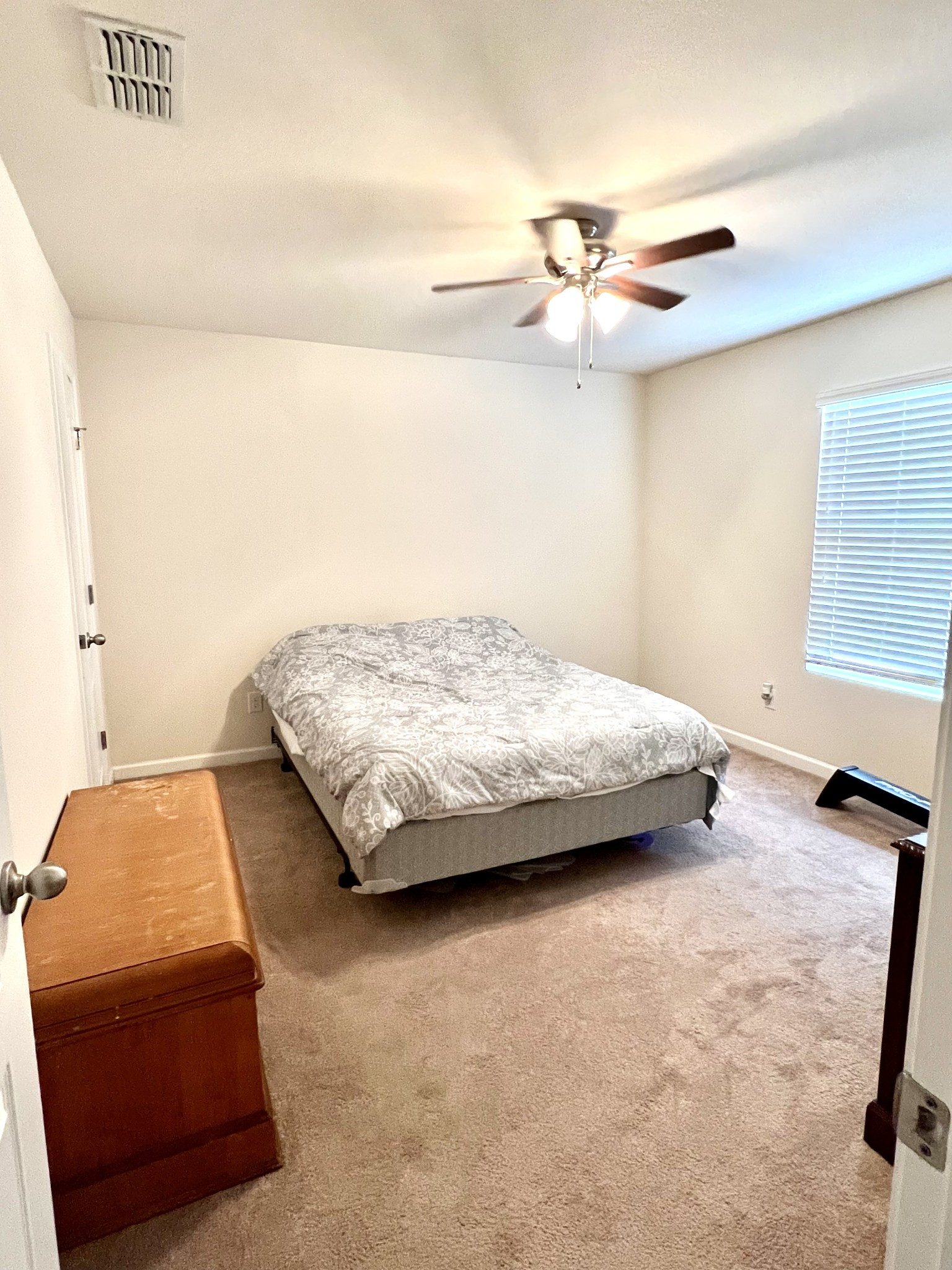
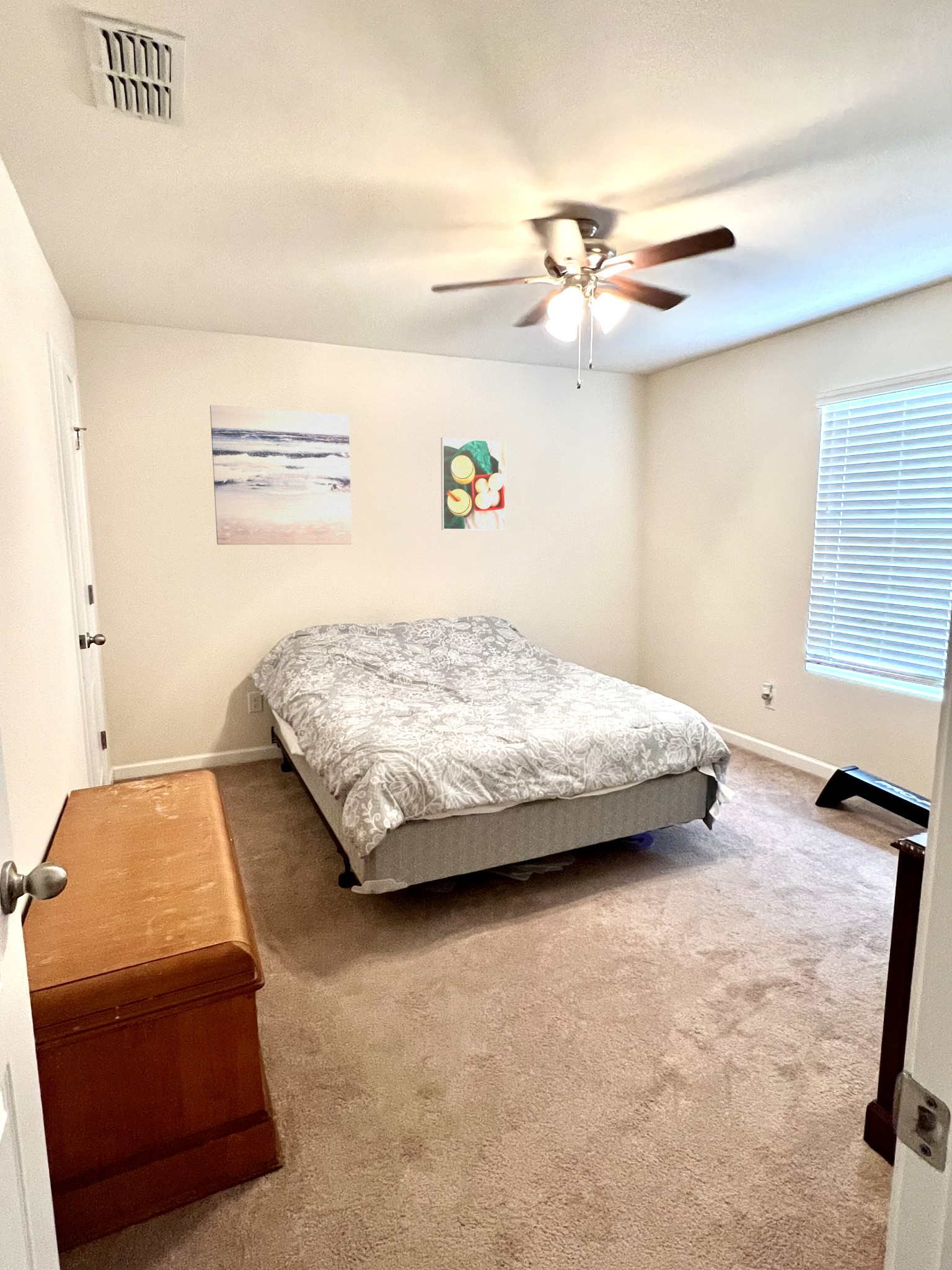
+ wall art [209,404,353,545]
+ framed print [440,437,506,531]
